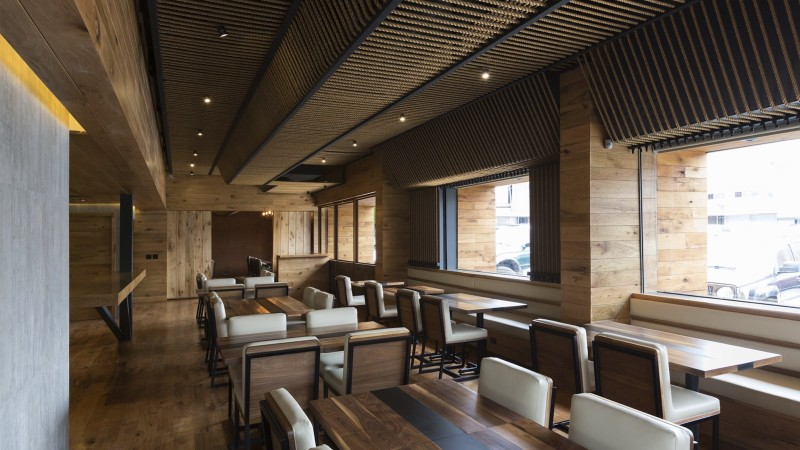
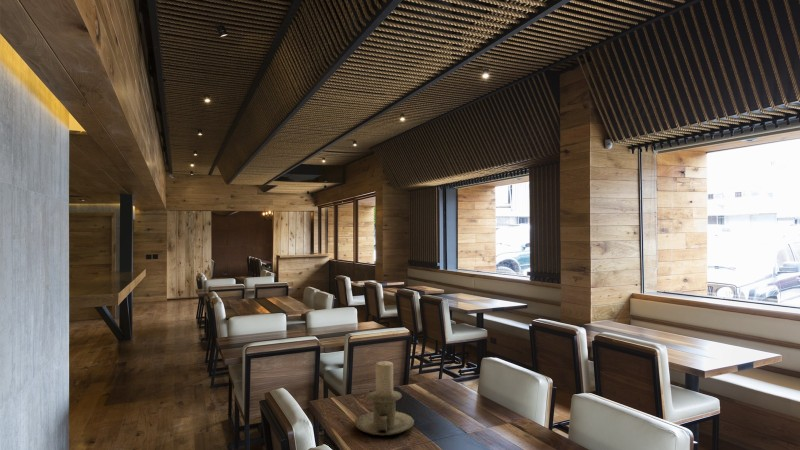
+ candle holder [354,360,415,436]
